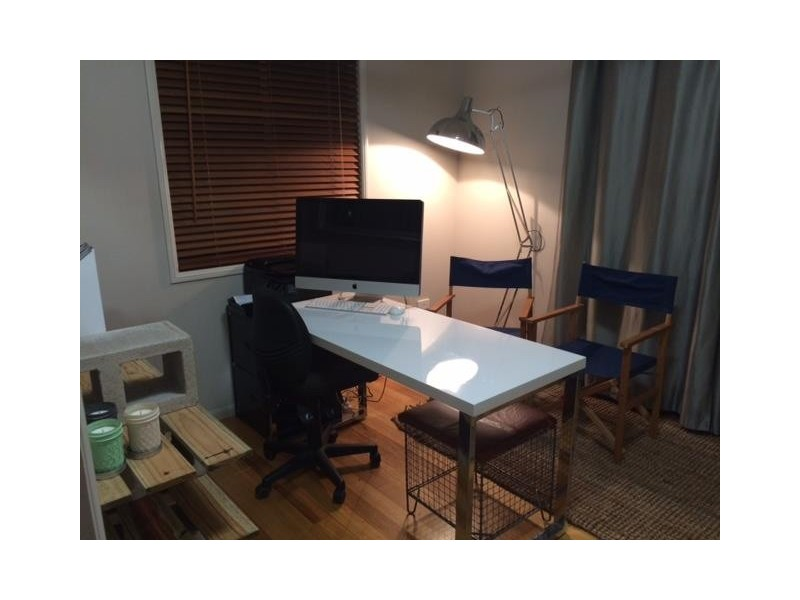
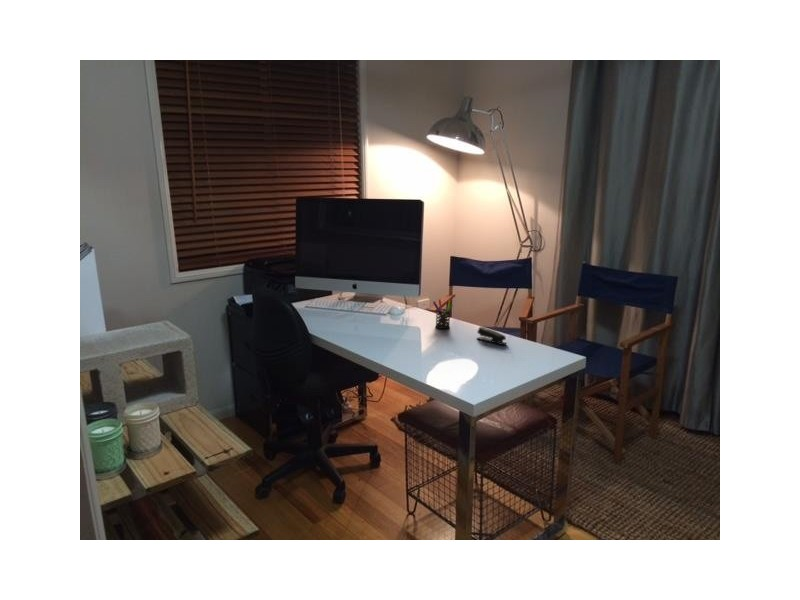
+ pen holder [432,298,454,330]
+ stapler [476,326,508,346]
